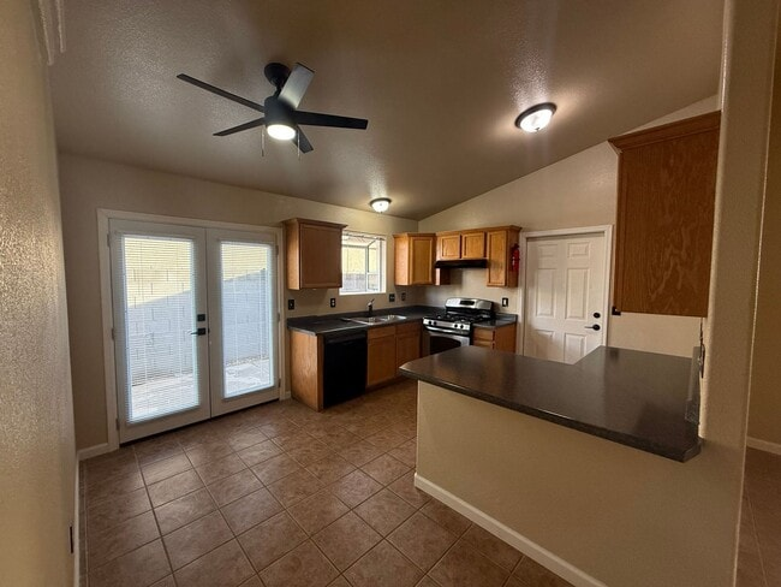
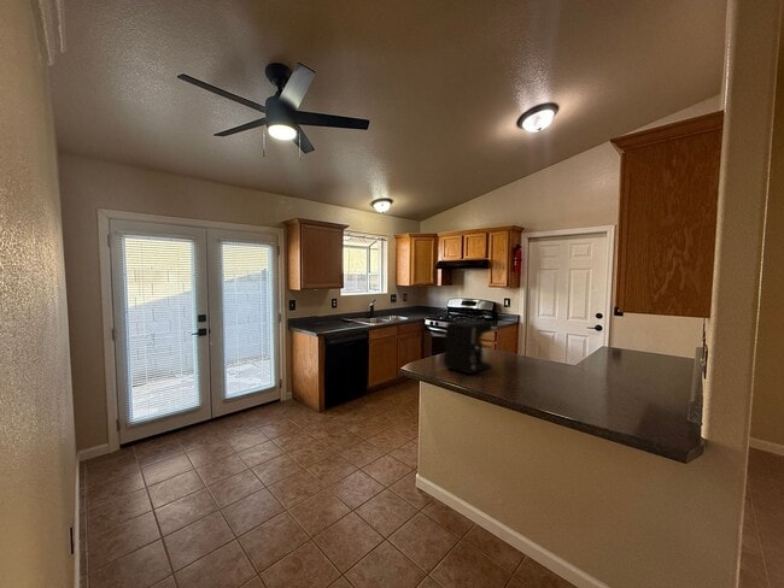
+ coffee maker [443,318,493,375]
